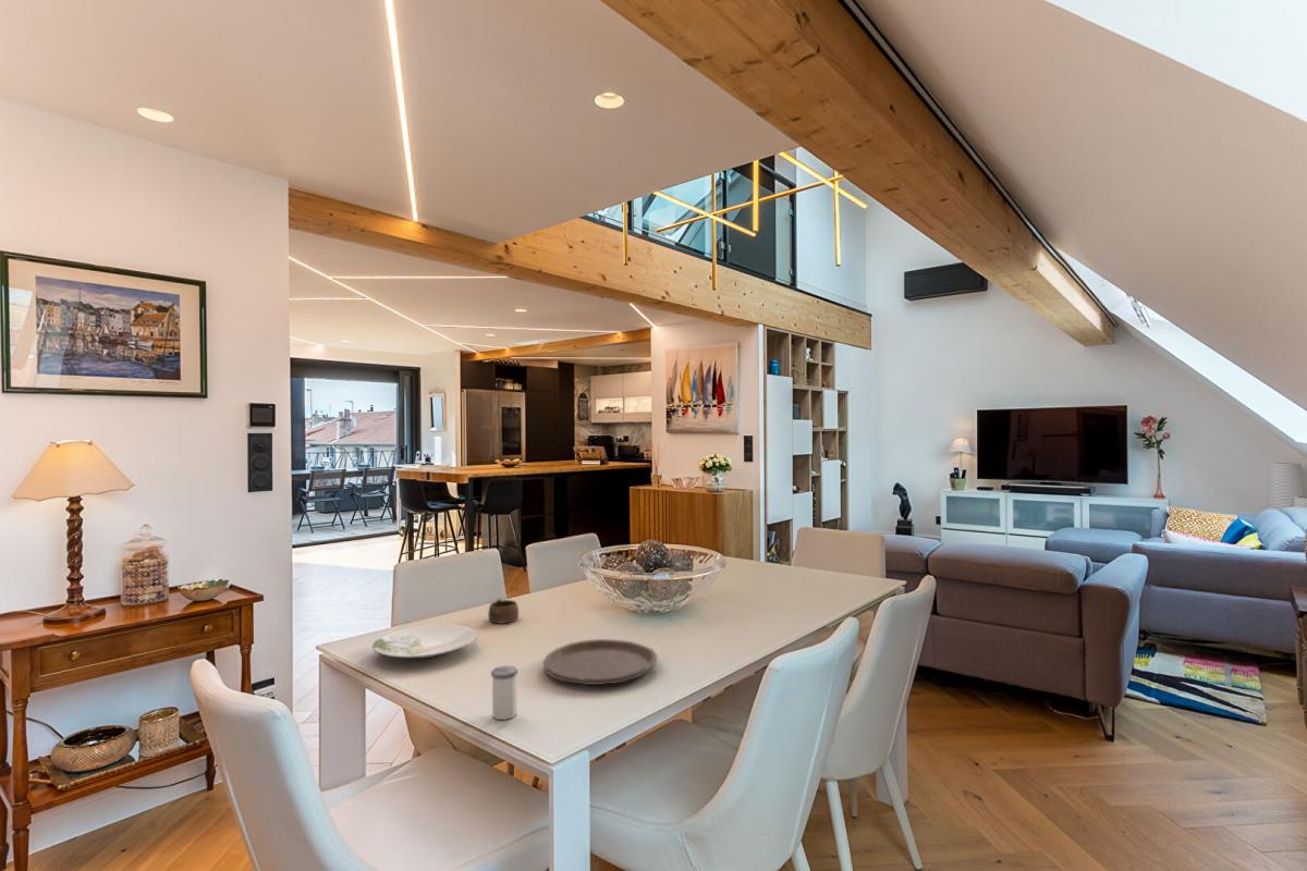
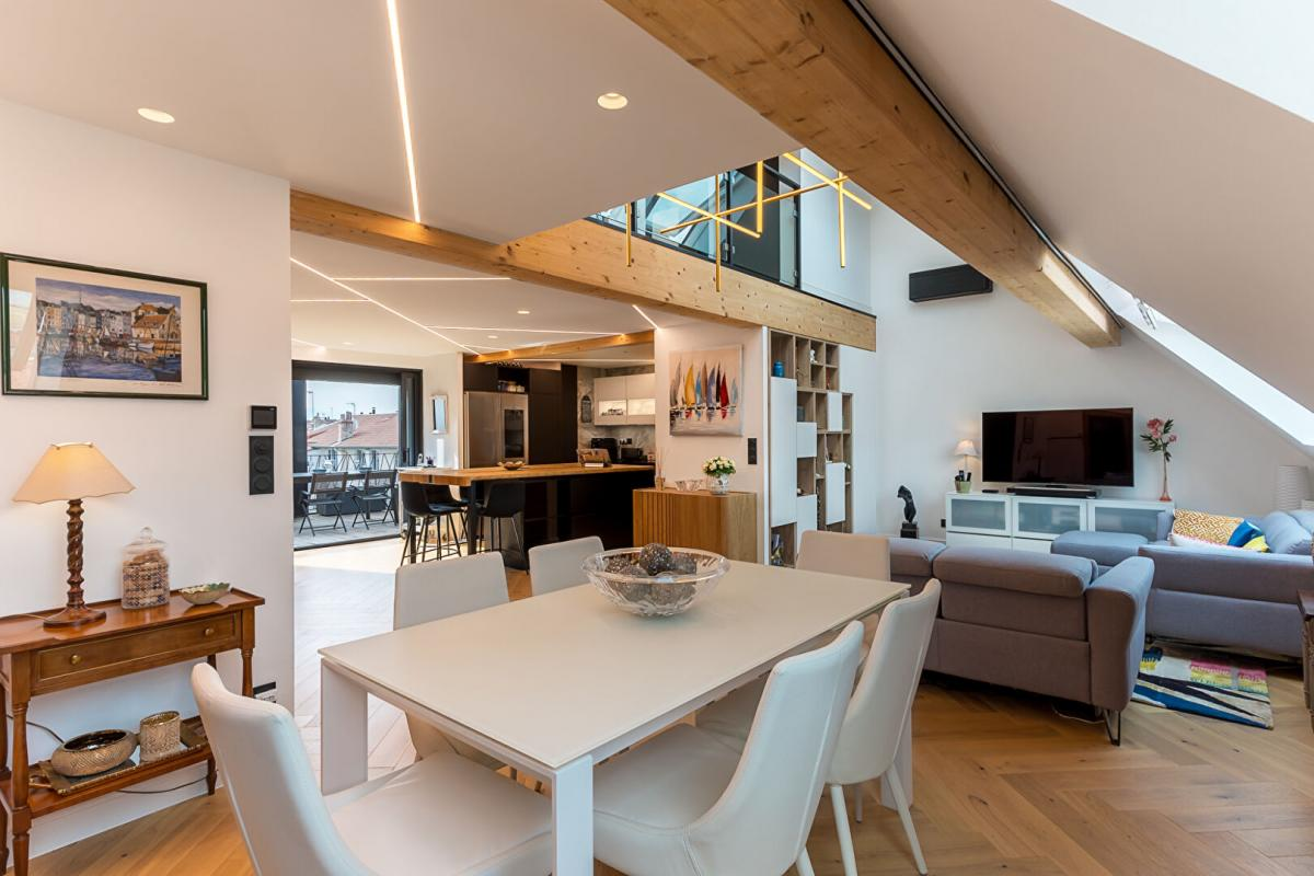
- salt shaker [490,664,518,721]
- plate [542,638,658,686]
- cup [487,598,520,624]
- plate [371,624,478,660]
